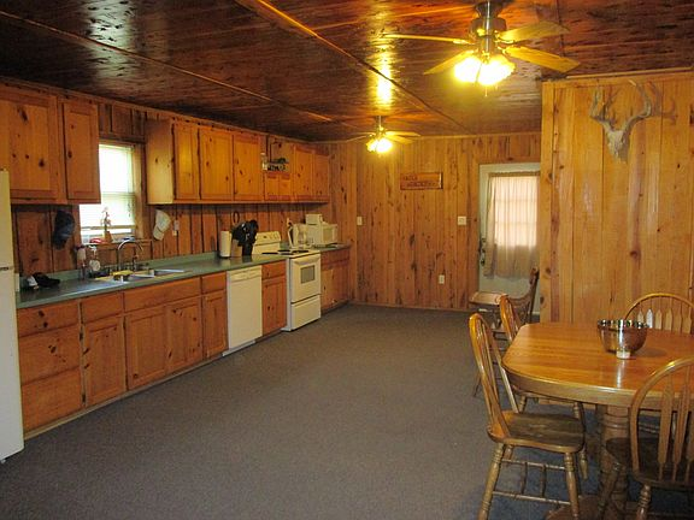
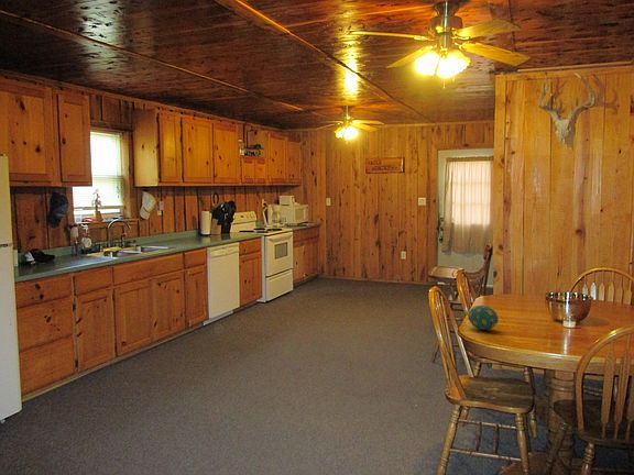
+ decorative egg [467,305,500,331]
